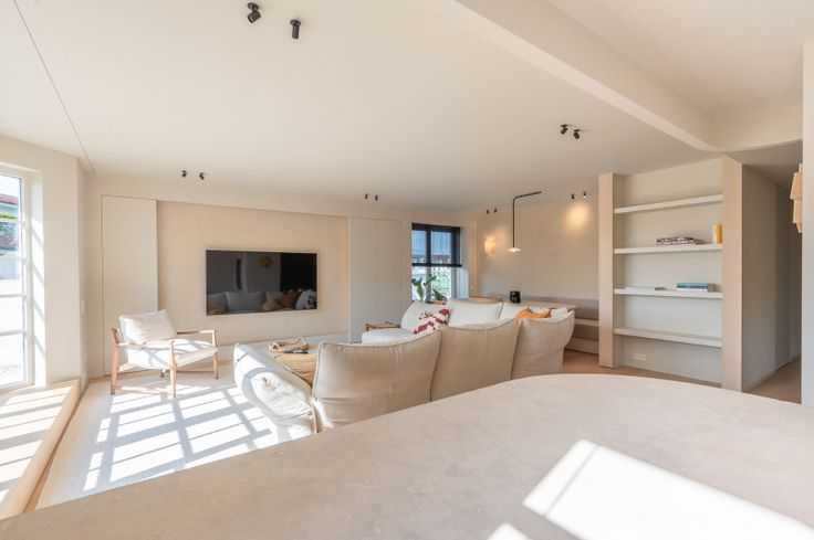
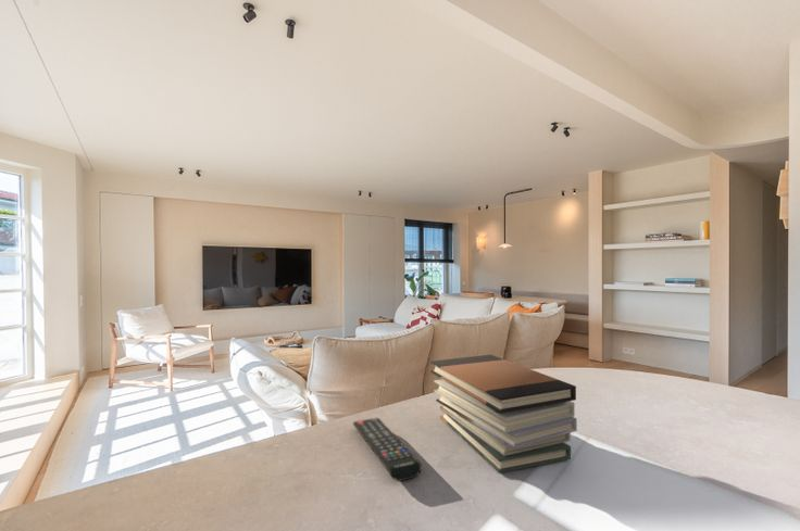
+ remote control [352,417,423,482]
+ book stack [429,354,578,473]
